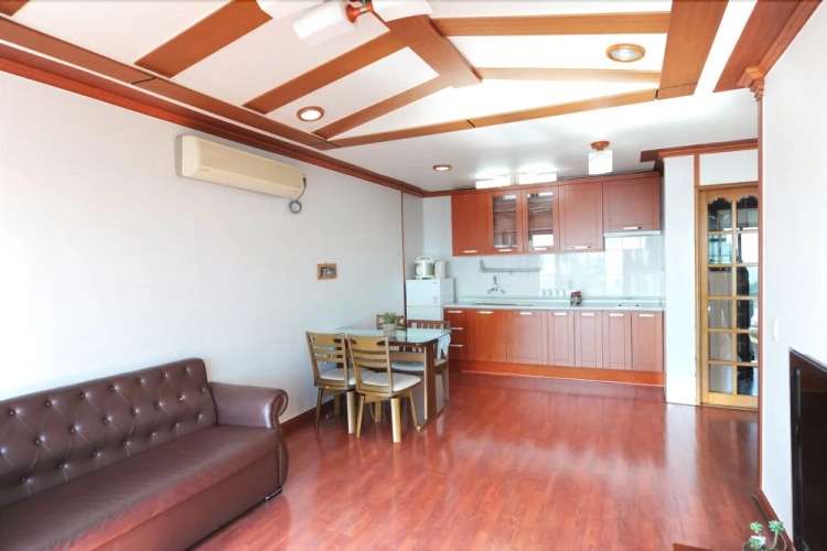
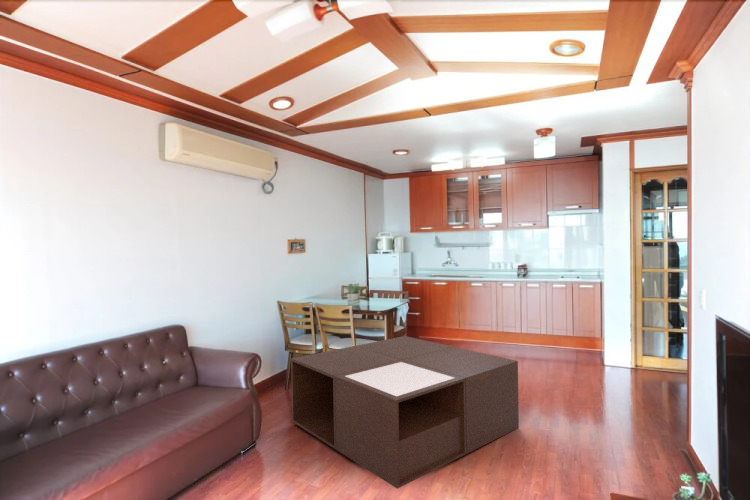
+ coffee table [290,335,520,490]
